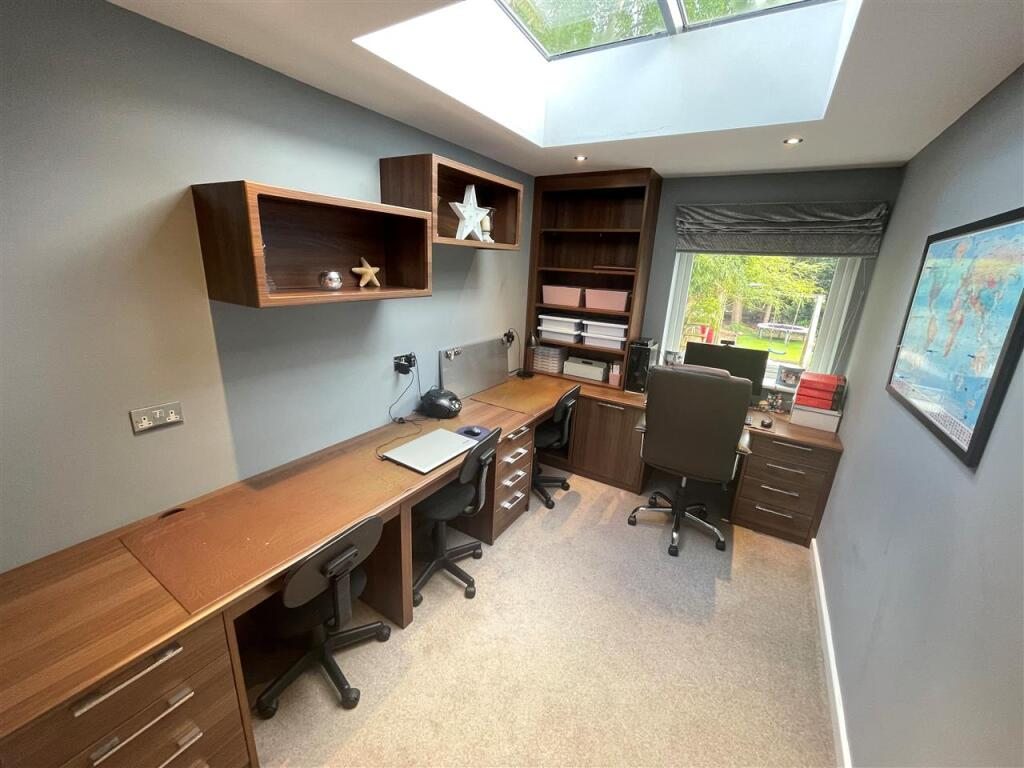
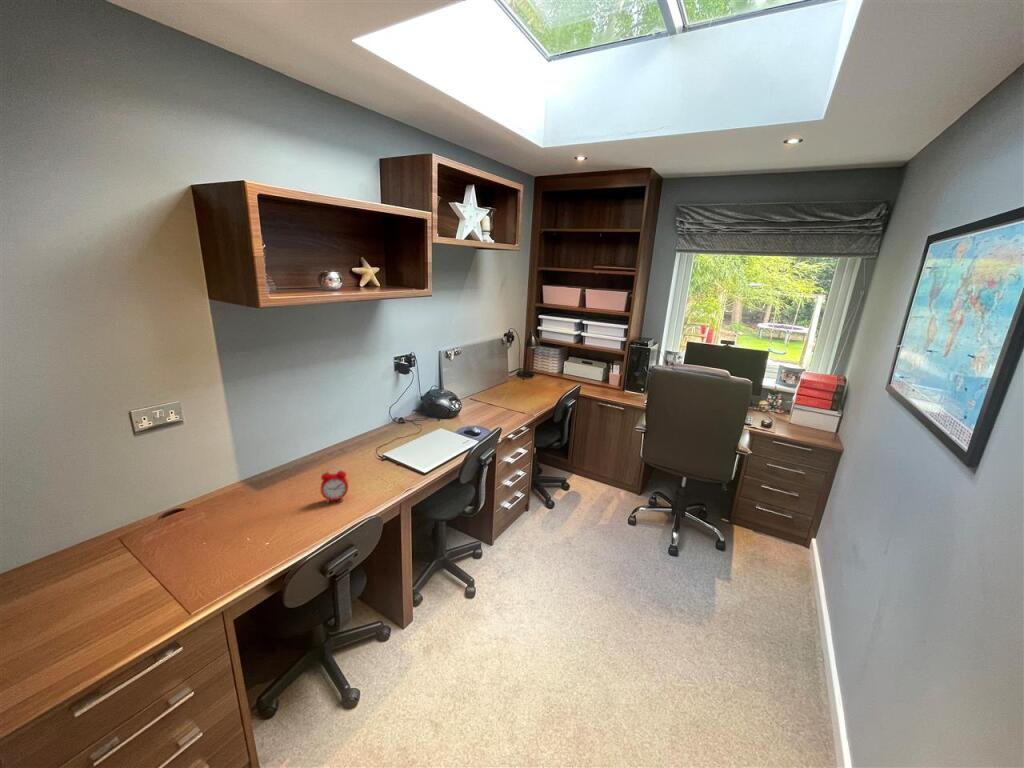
+ alarm clock [320,465,349,504]
